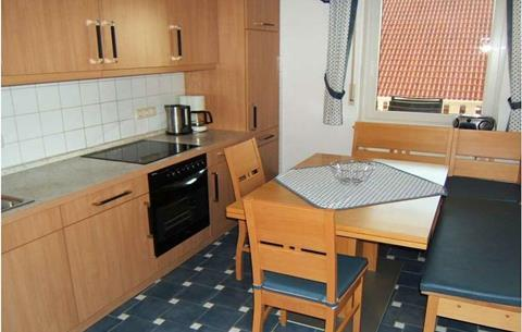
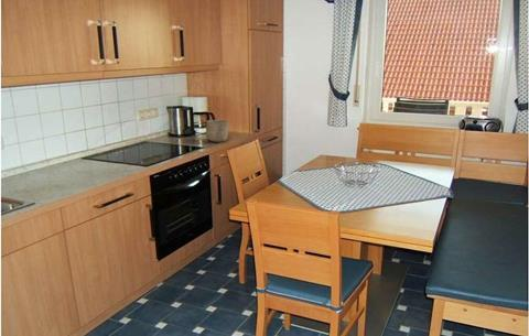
+ bowl [205,119,229,143]
